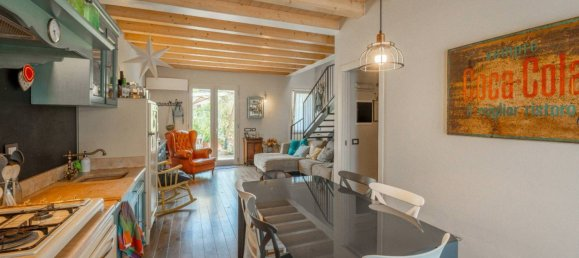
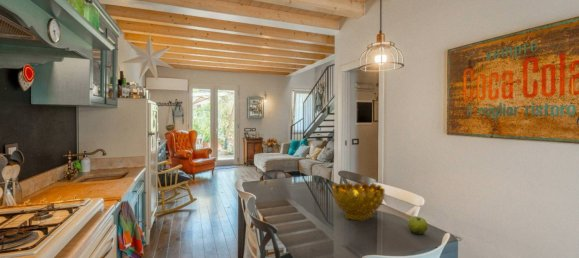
+ fruit [407,215,429,235]
+ decorative bowl [331,180,386,222]
